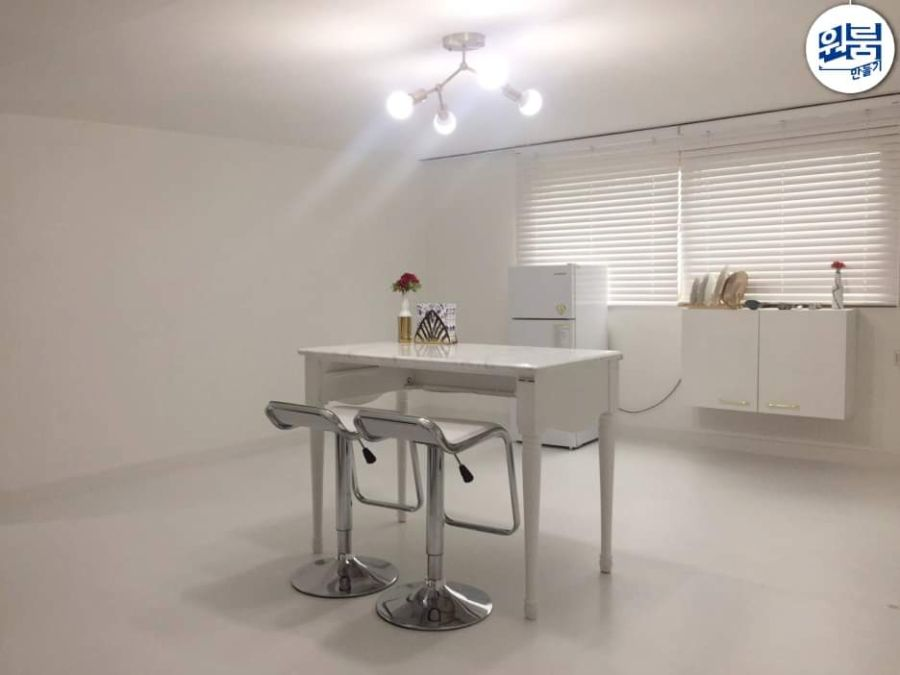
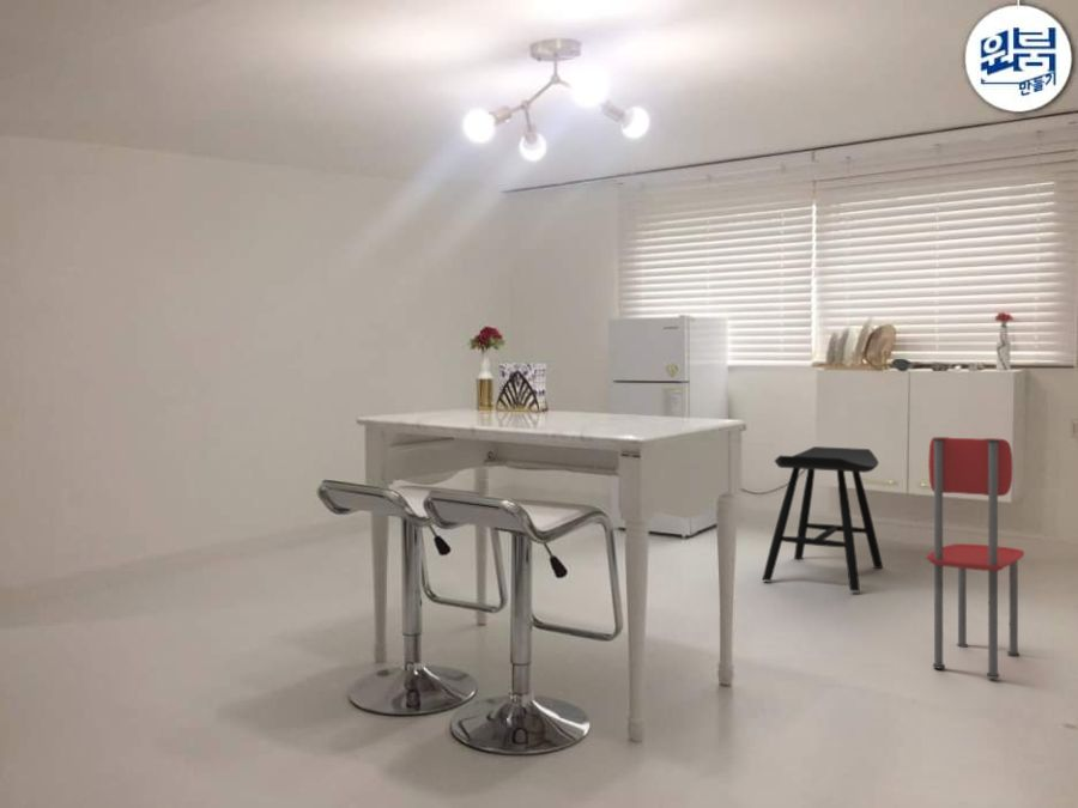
+ dining chair [925,436,1025,680]
+ stool [762,445,884,593]
